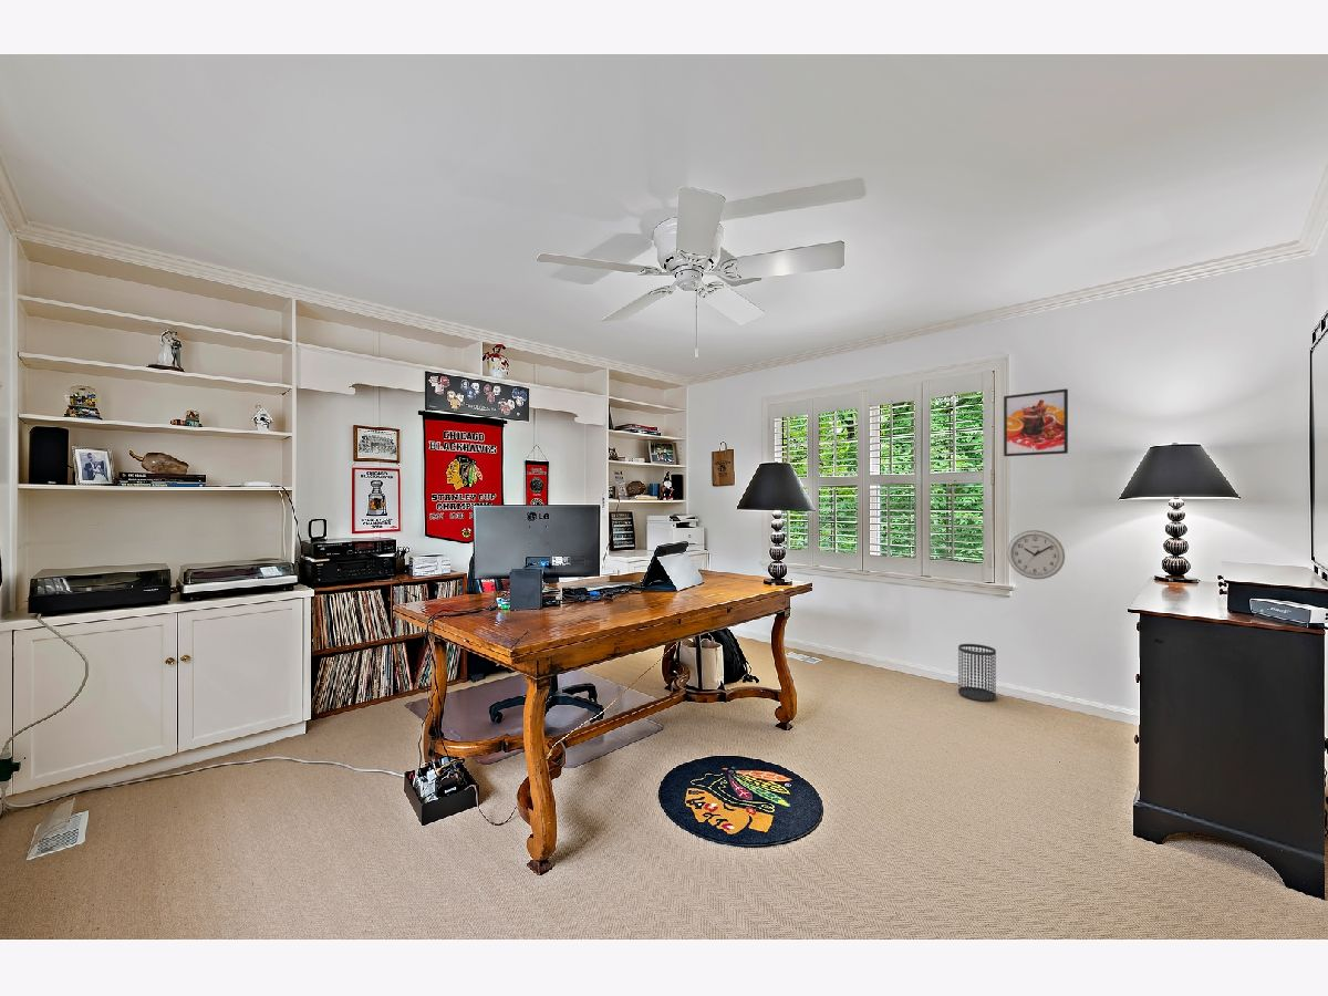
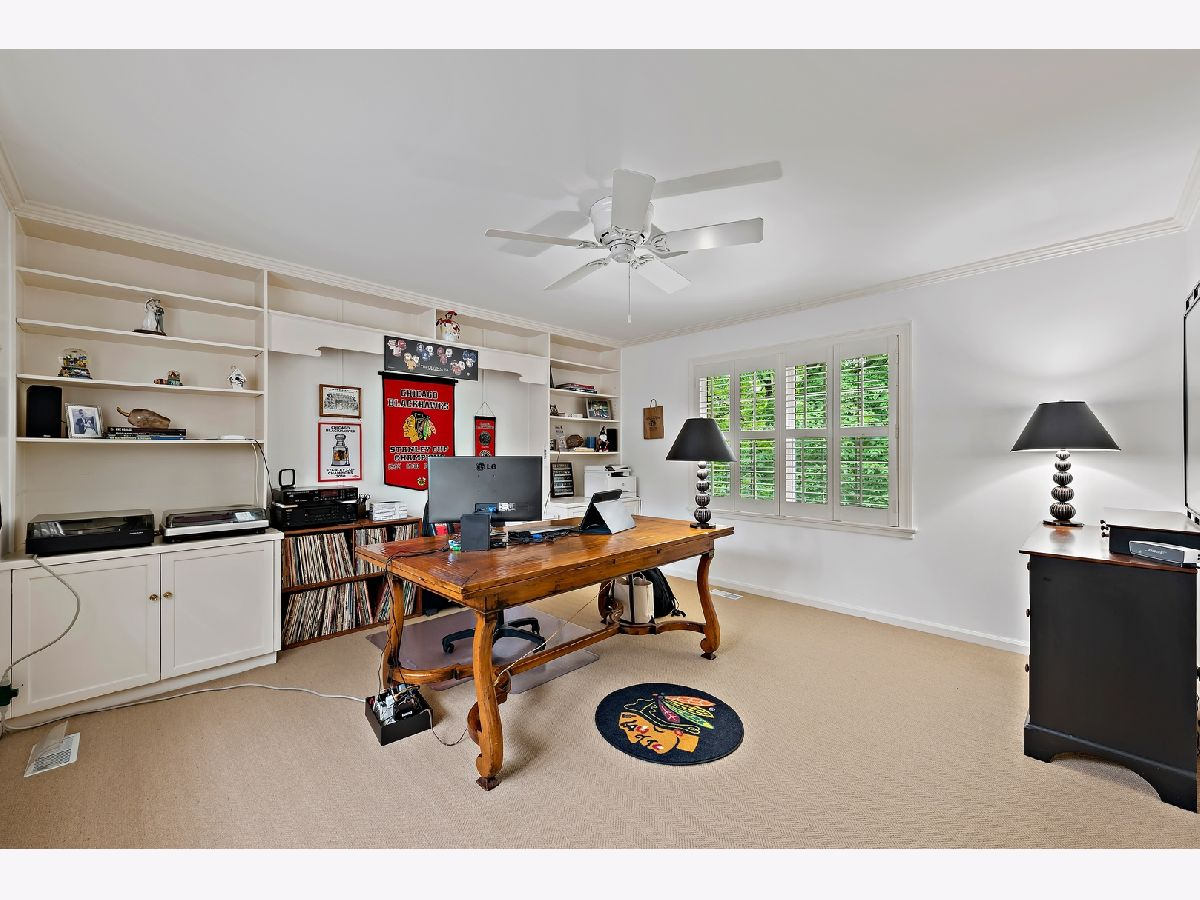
- wastebasket [957,643,997,703]
- wall clock [1006,529,1066,580]
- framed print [1003,387,1069,457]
